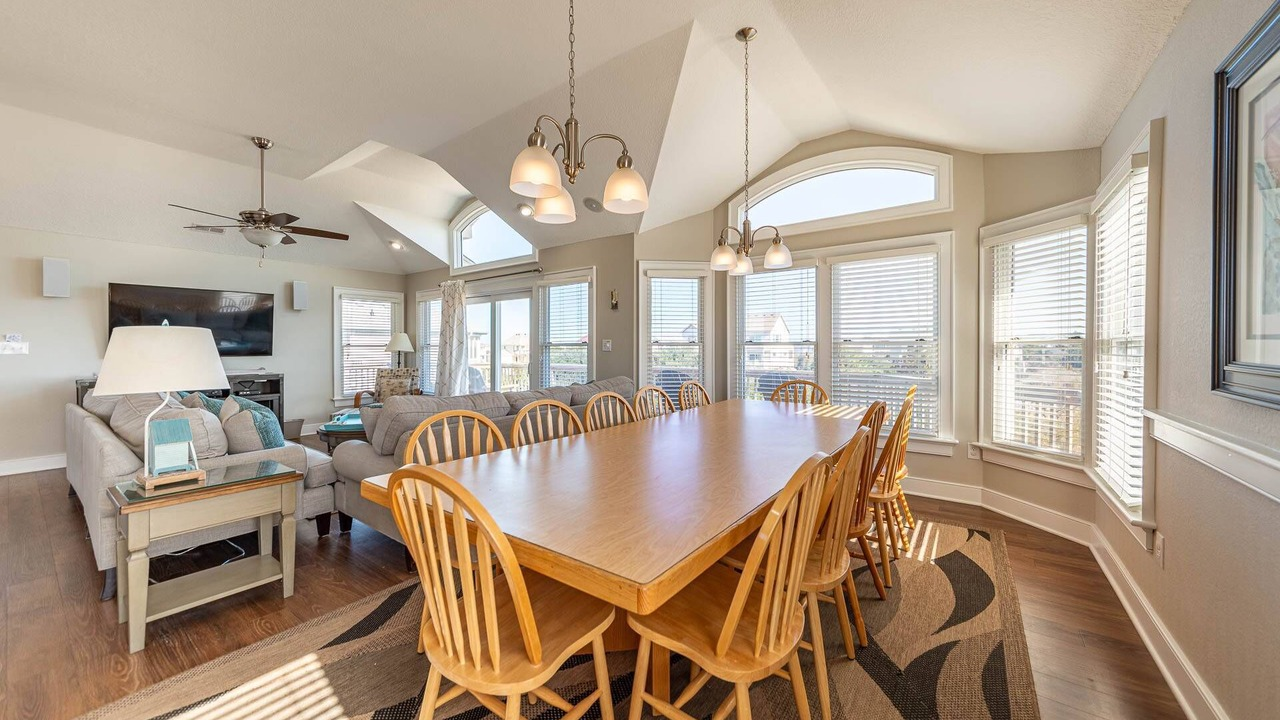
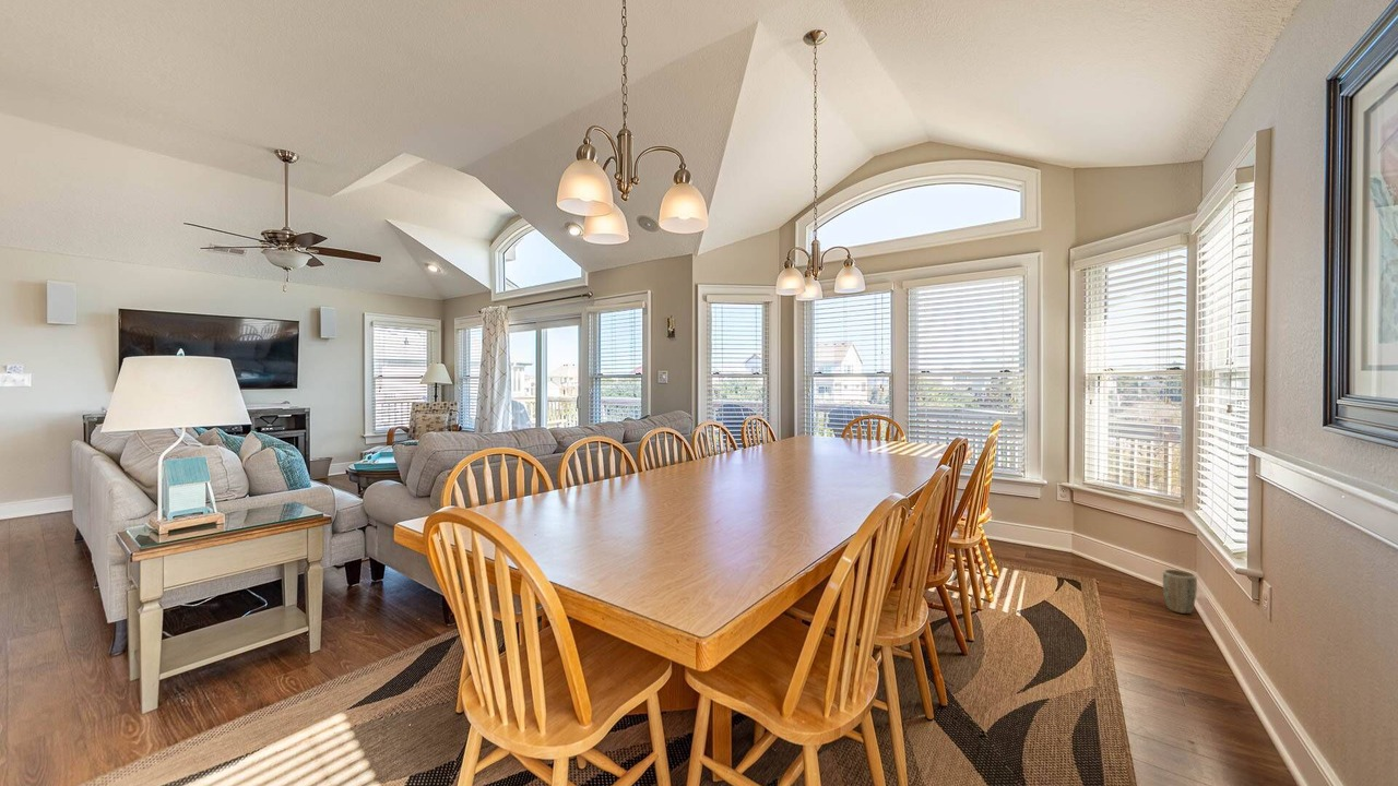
+ plant pot [1162,569,1198,615]
